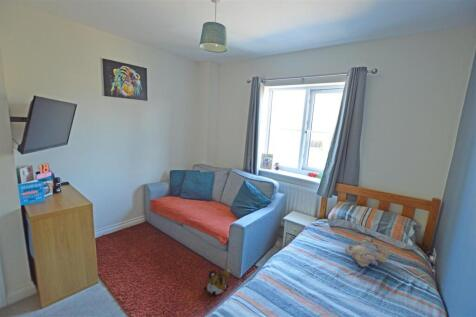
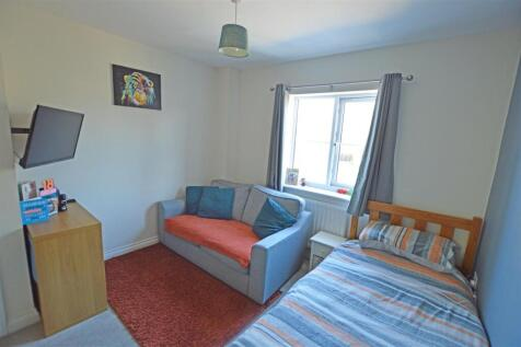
- plush toy [203,269,230,297]
- teddy bear [344,236,391,268]
